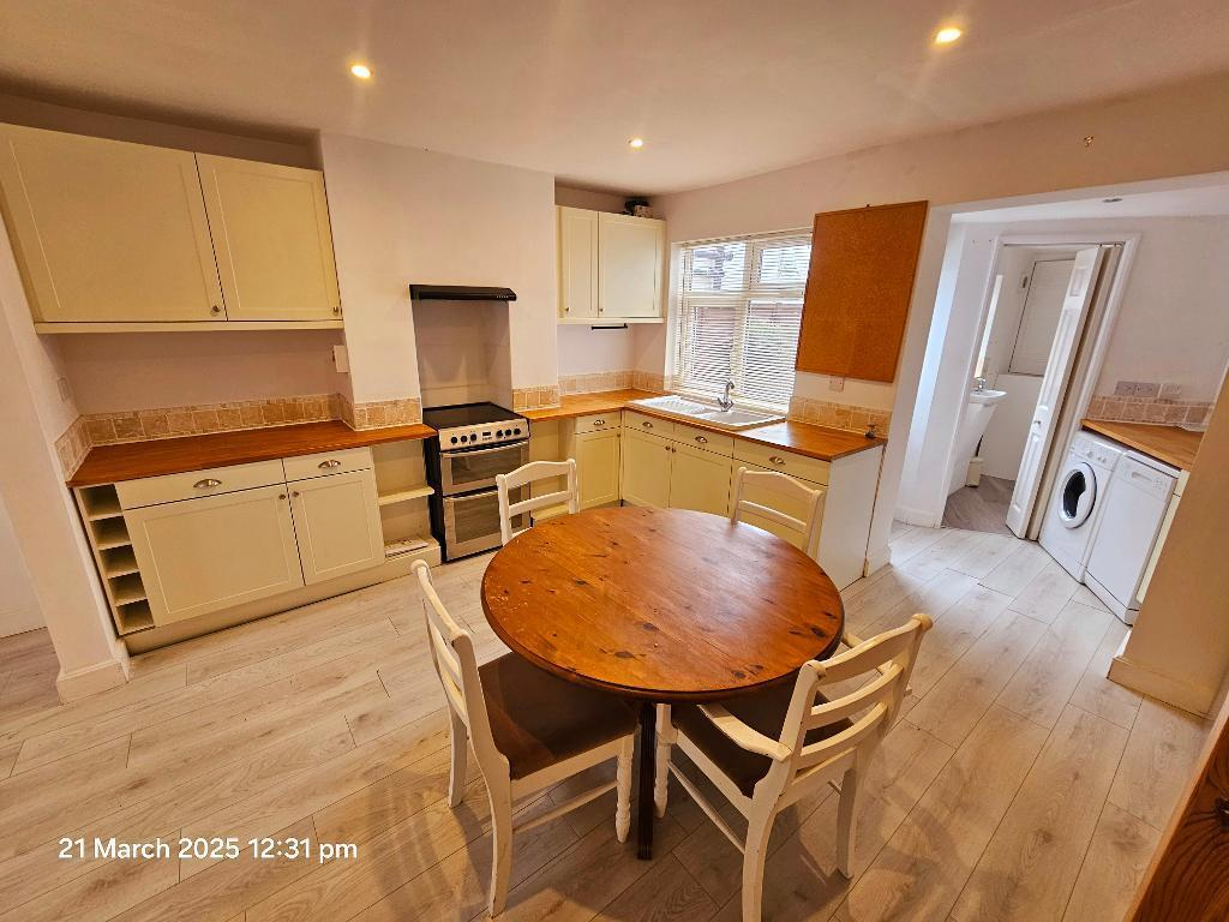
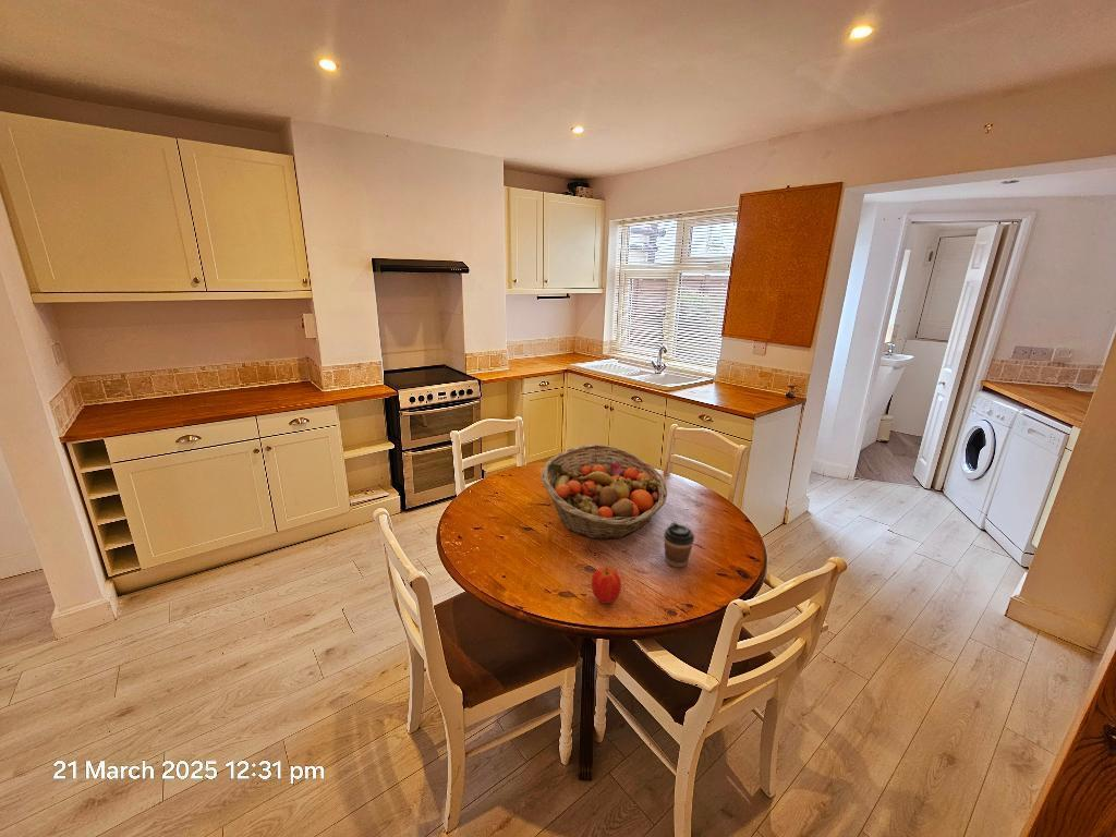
+ coffee cup [663,521,695,568]
+ apple [591,566,622,605]
+ fruit basket [539,444,668,541]
